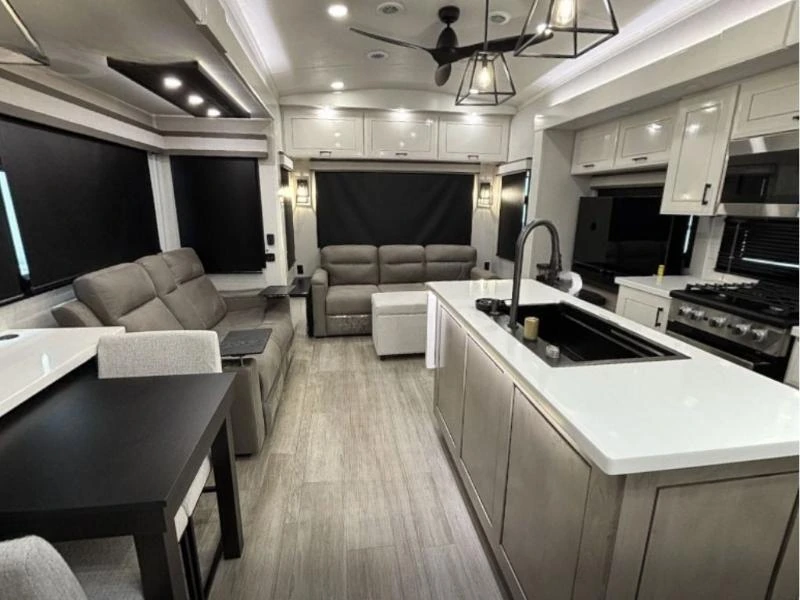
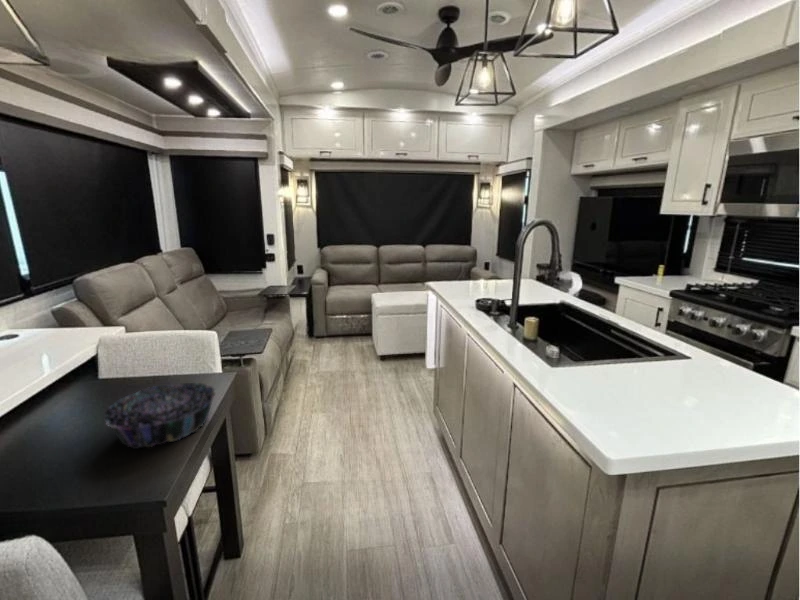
+ decorative bowl [102,382,217,450]
